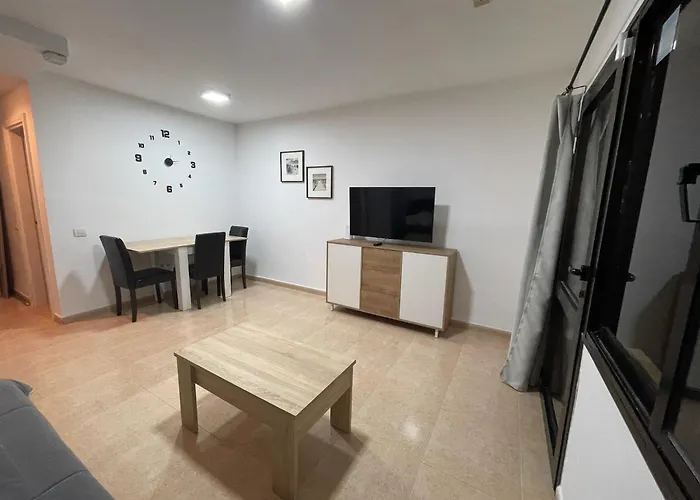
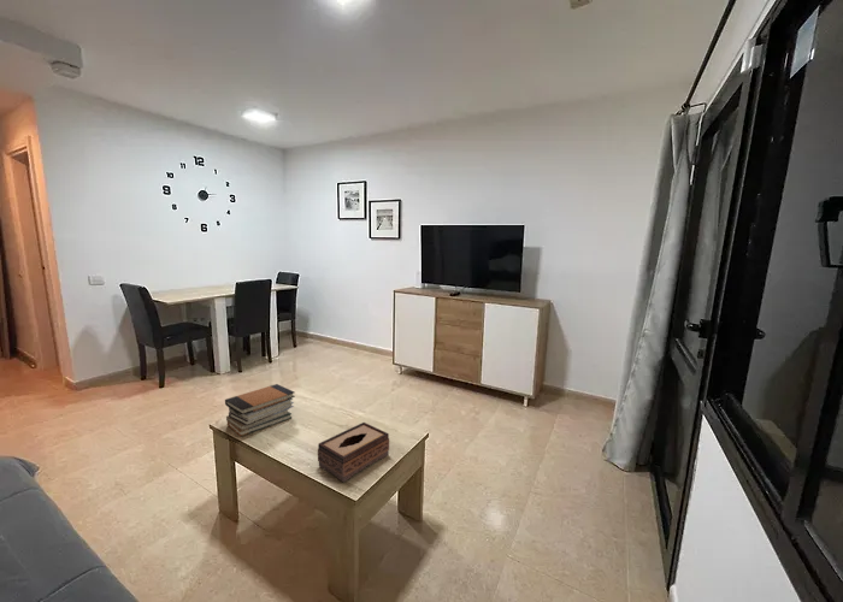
+ book stack [224,383,296,437]
+ tissue box [317,421,390,483]
